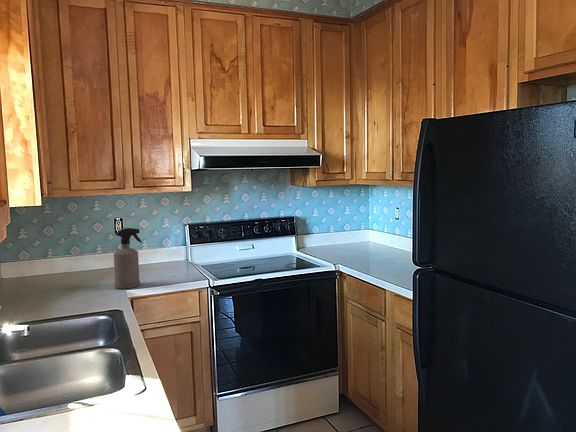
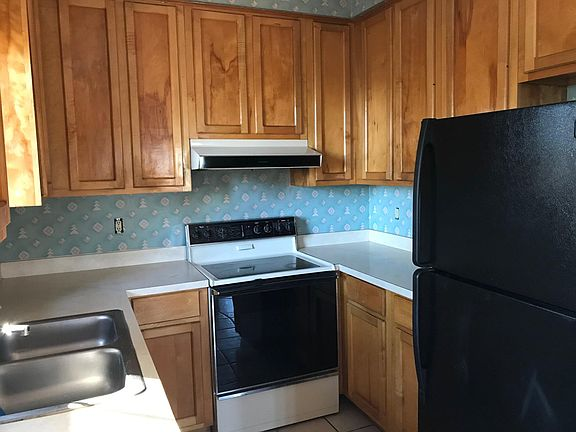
- spray bottle [113,227,143,290]
